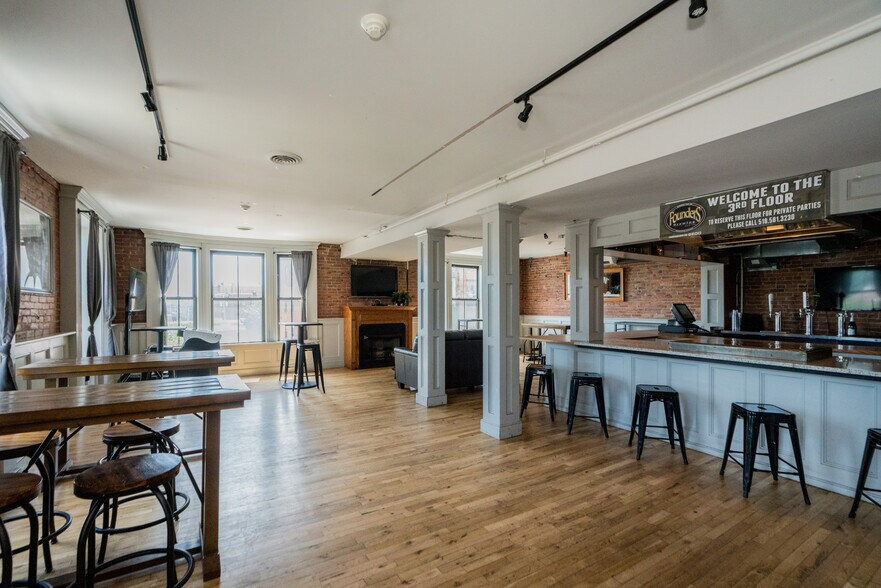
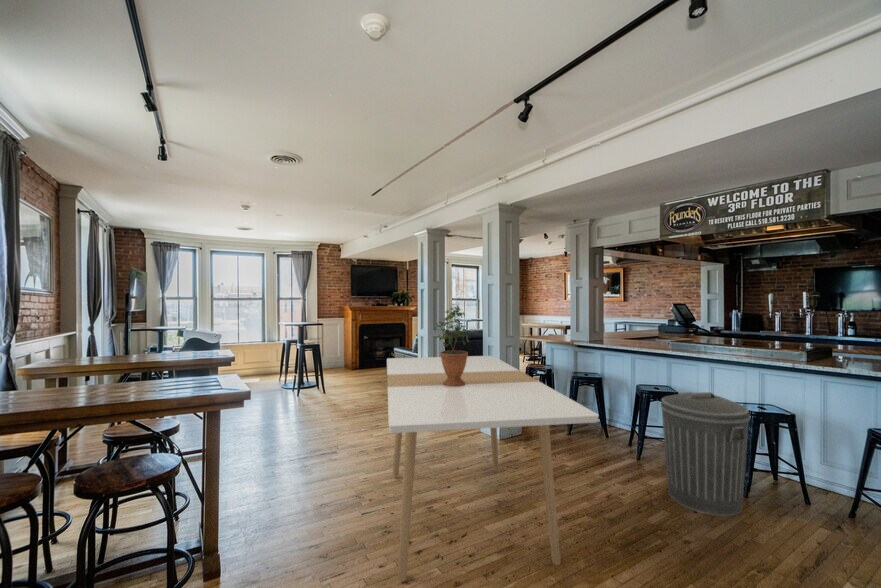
+ potted plant [433,303,470,387]
+ dining table [386,355,600,583]
+ trash can [660,391,751,517]
